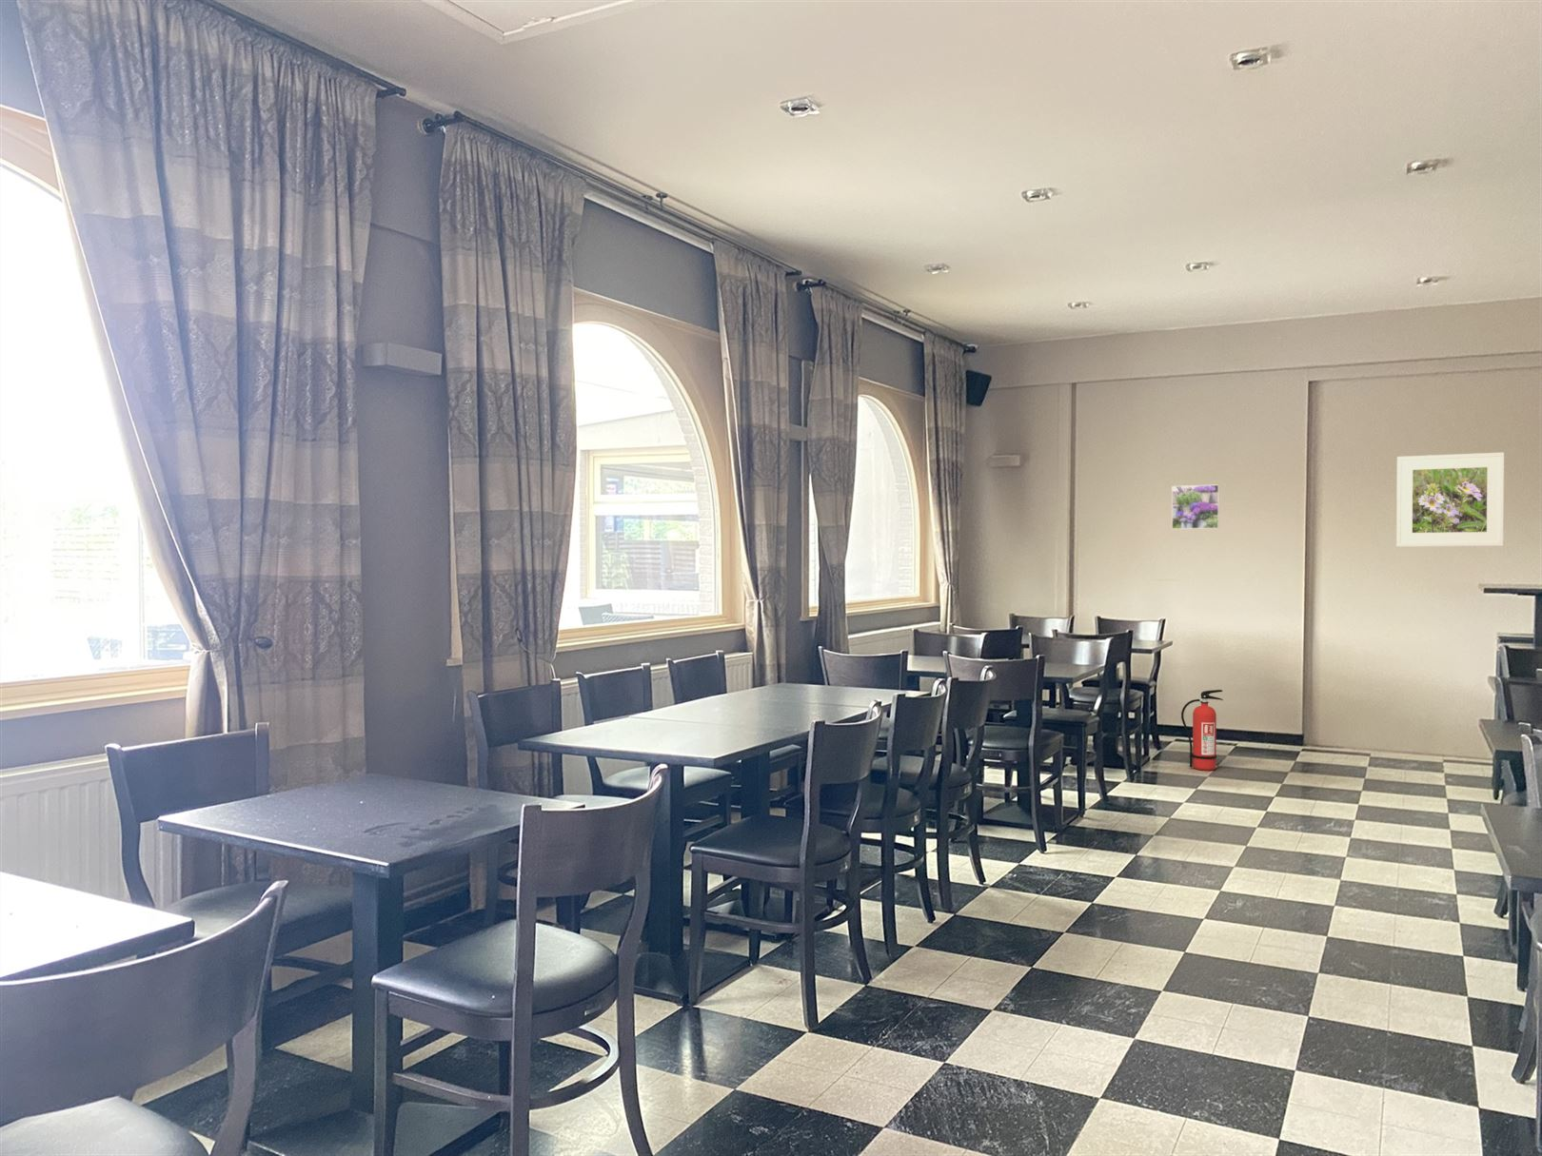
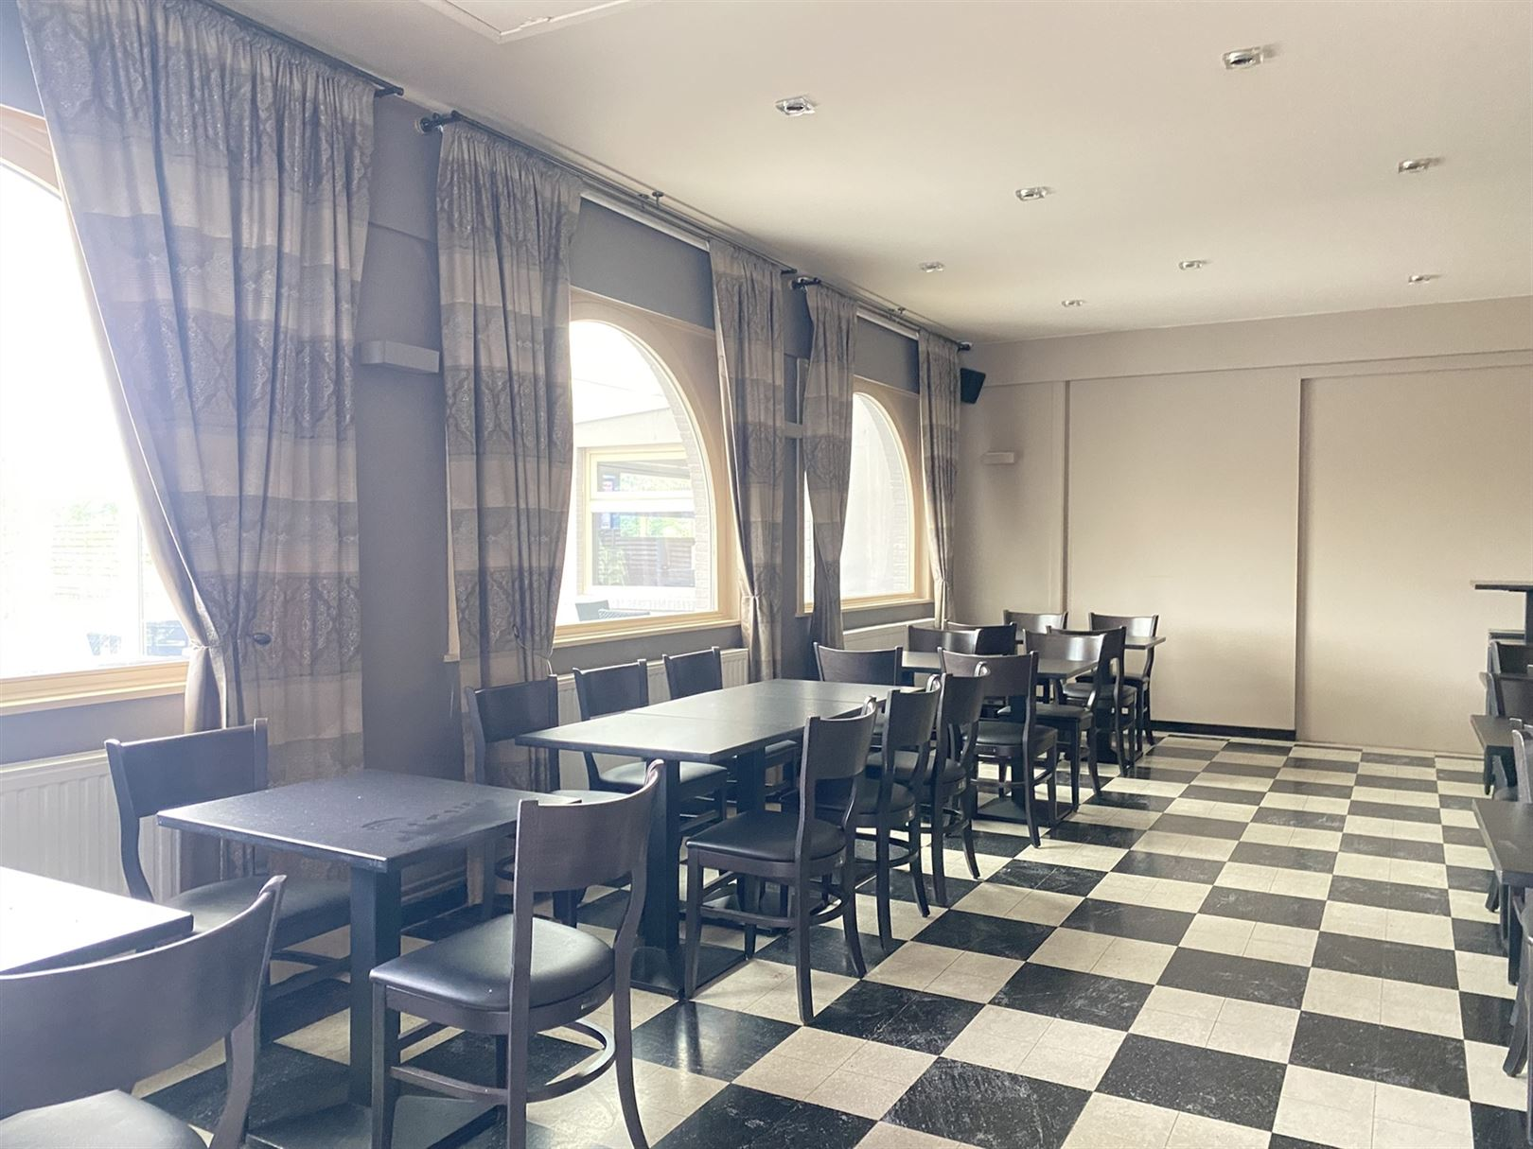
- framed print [1395,450,1504,548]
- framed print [1170,483,1220,529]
- fire extinguisher [1180,688,1224,771]
